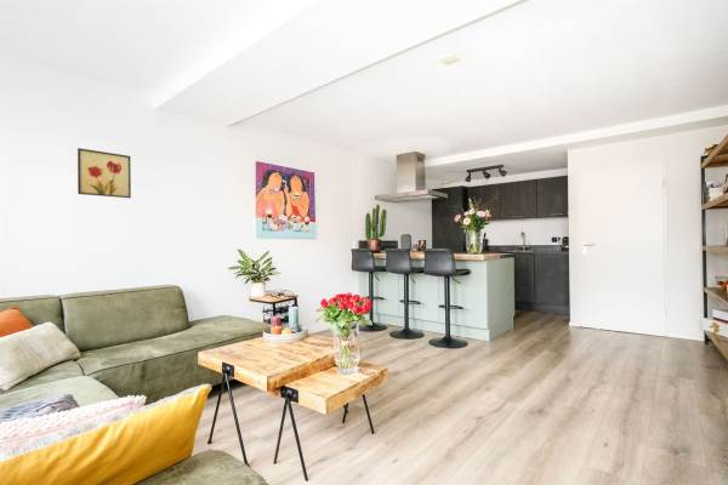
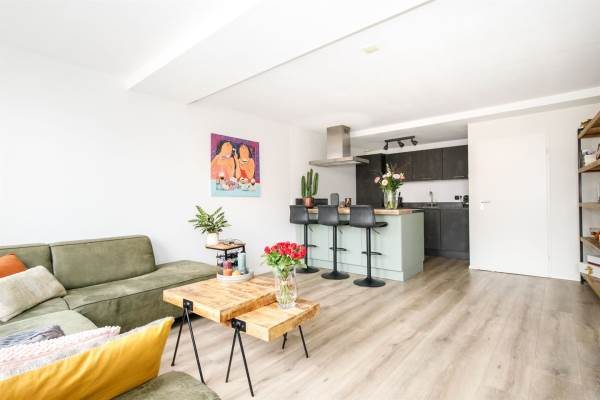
- wall art [76,147,132,199]
